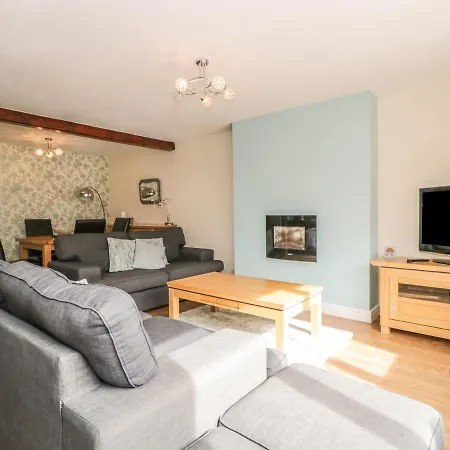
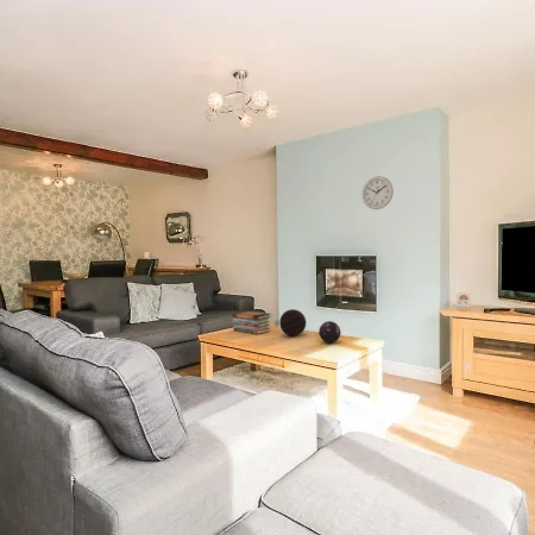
+ wall clock [361,175,395,210]
+ book stack [231,310,272,335]
+ decorative orb [278,308,307,338]
+ decorative orb [317,320,342,345]
